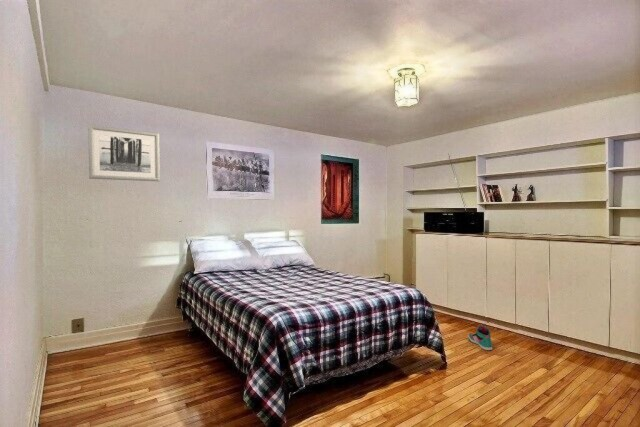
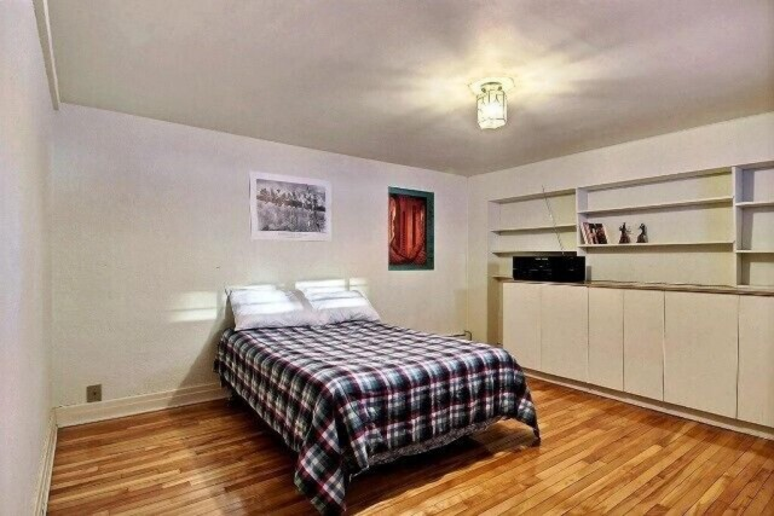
- wall art [87,124,161,182]
- sneaker [467,324,493,351]
